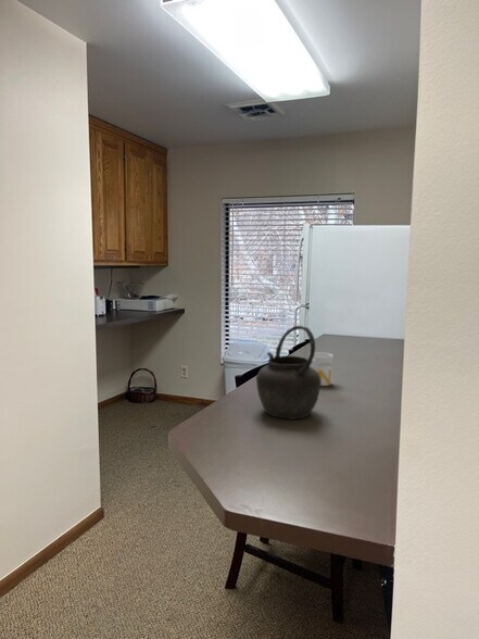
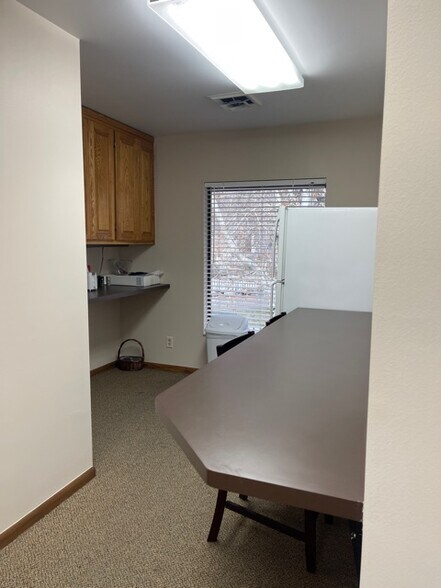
- mug [307,351,333,387]
- kettle [255,325,322,421]
